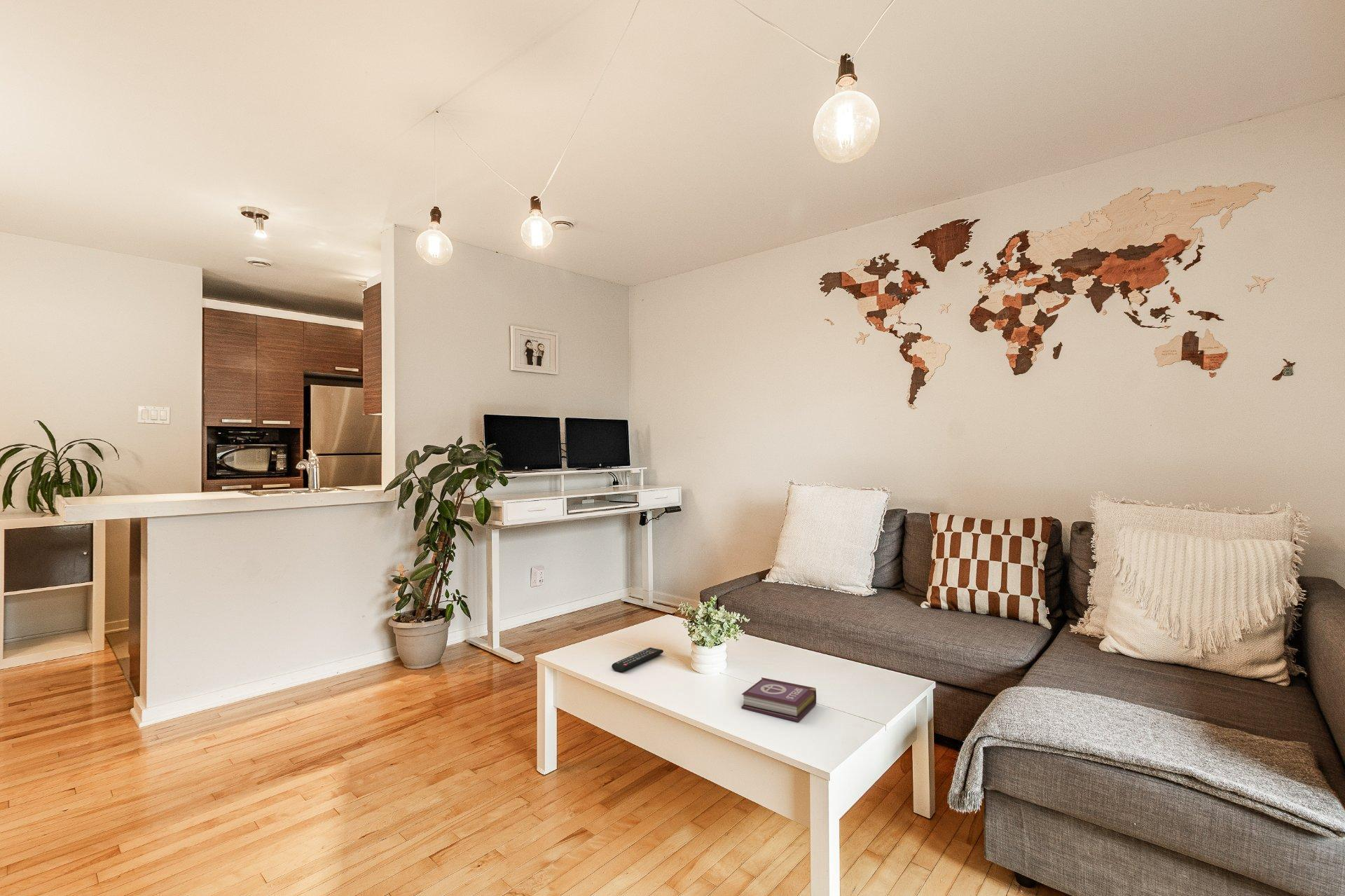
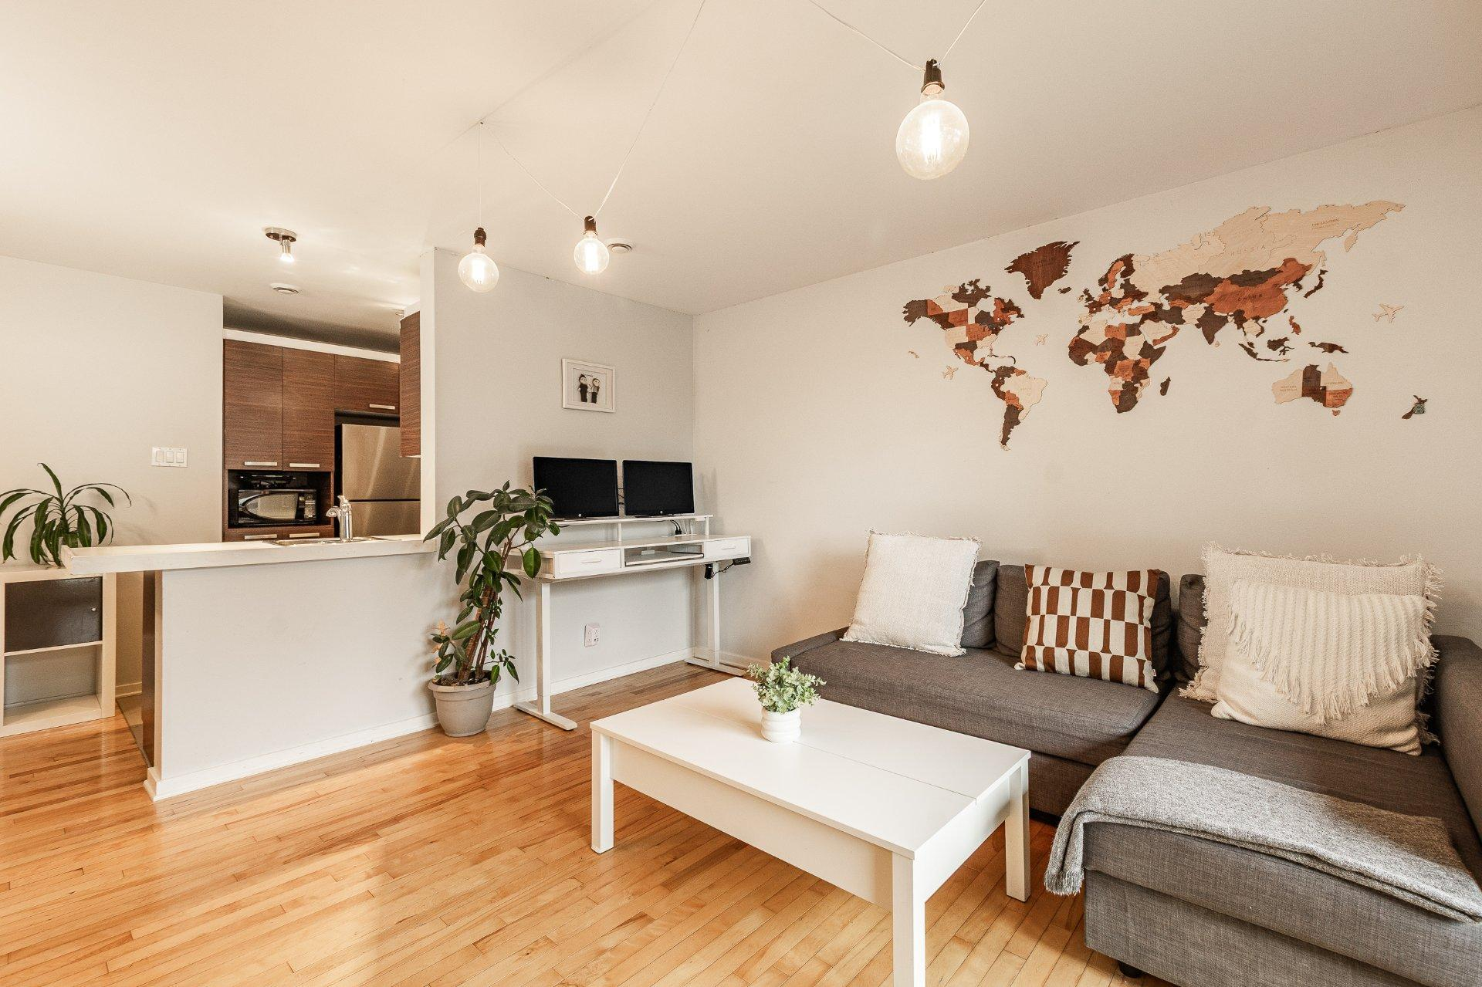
- book [740,677,817,722]
- remote control [611,647,664,673]
